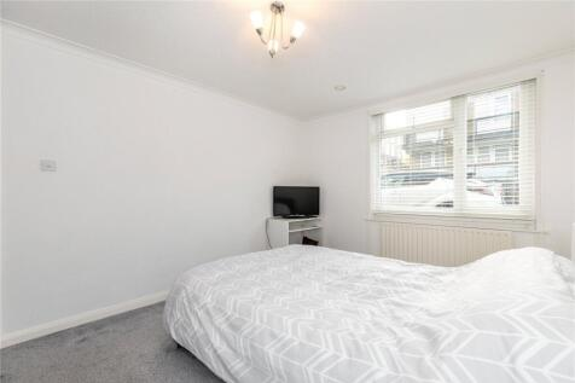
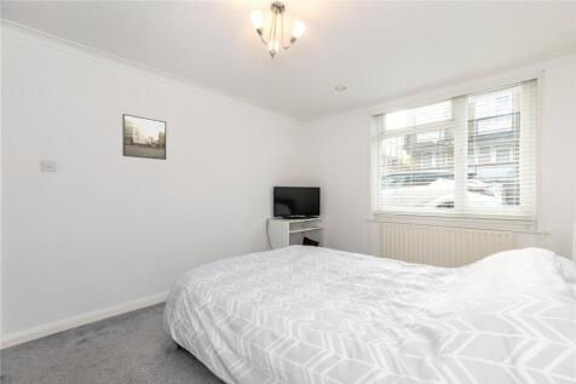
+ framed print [121,113,167,161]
